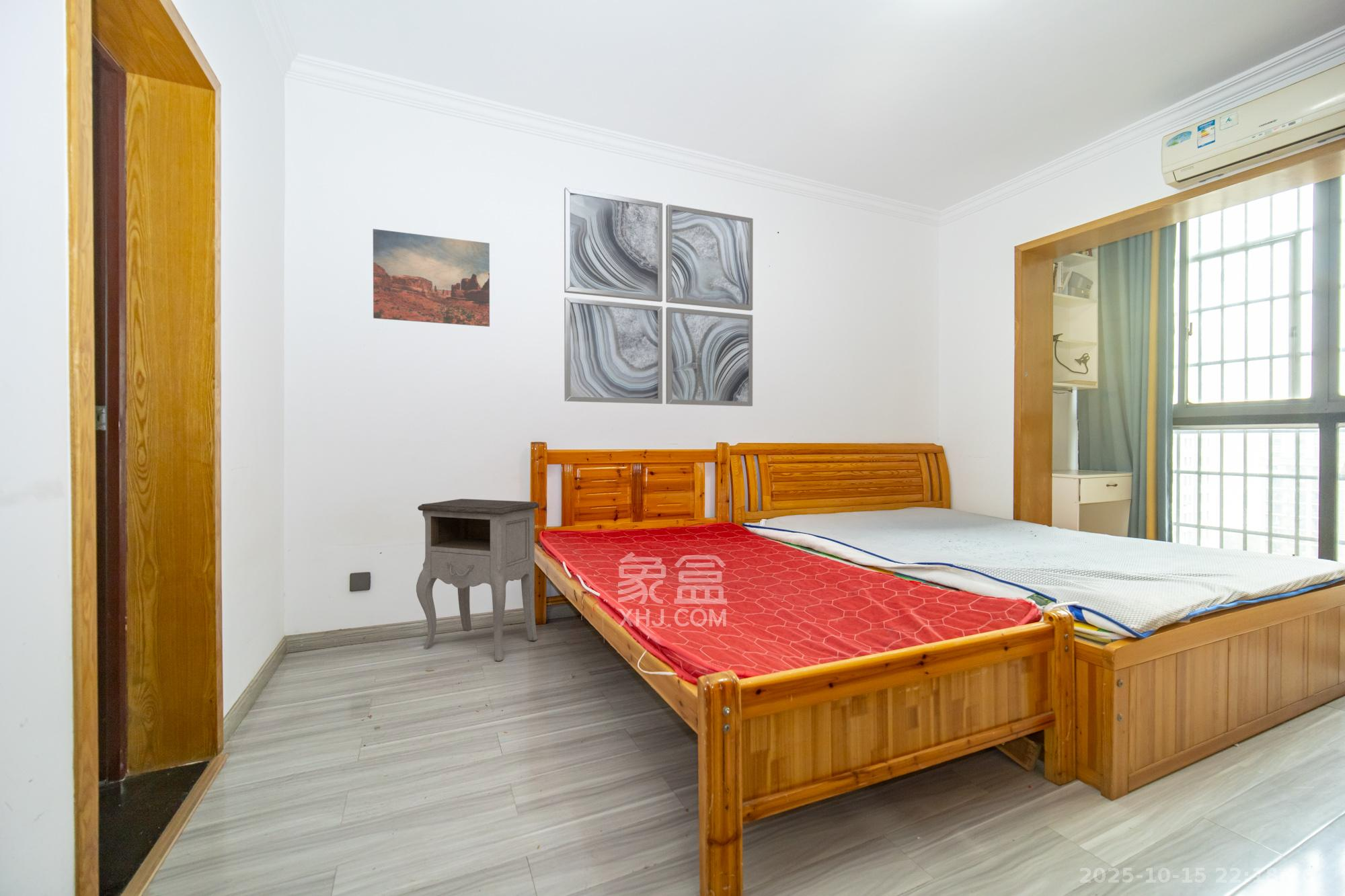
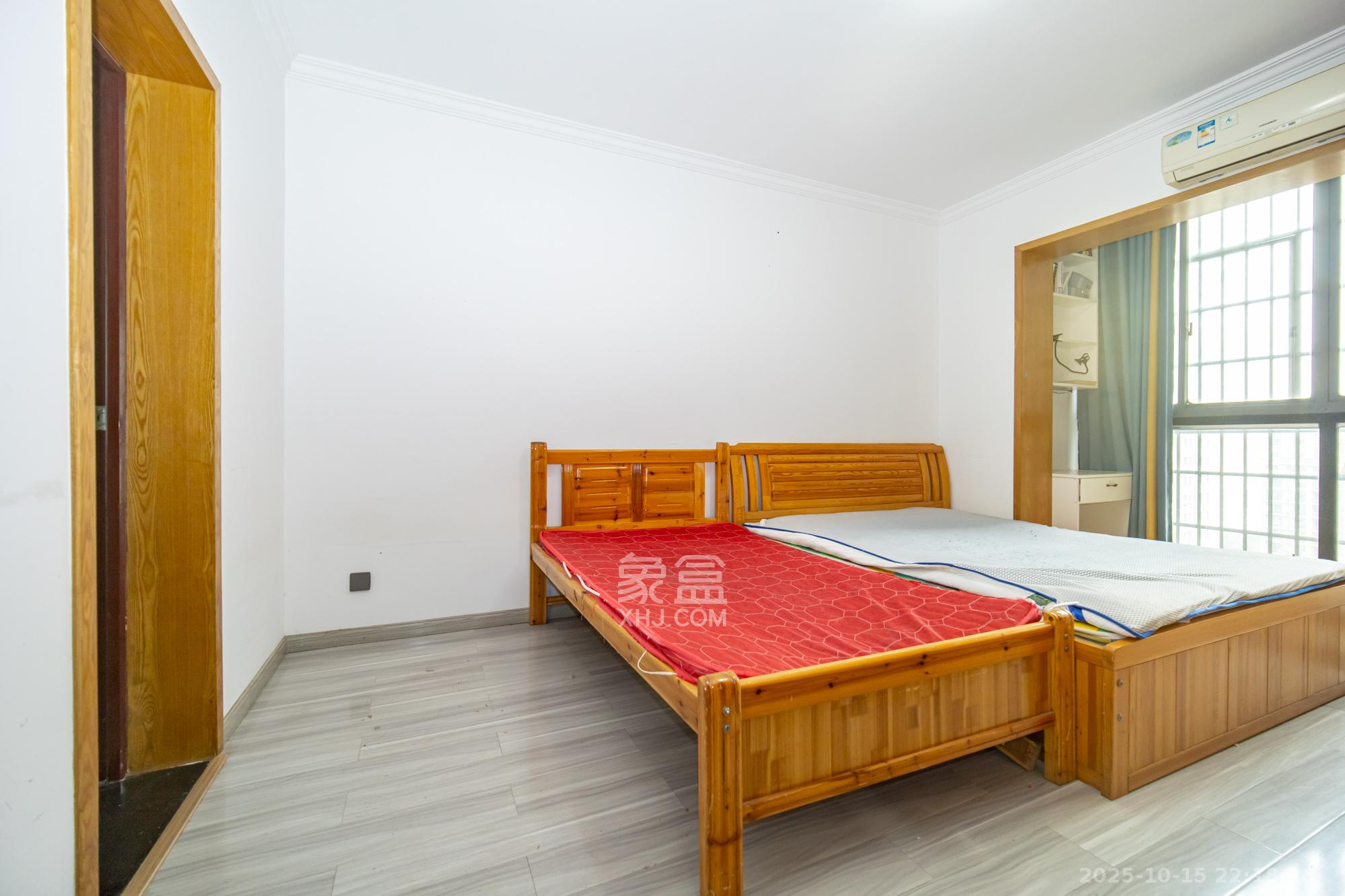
- nightstand [416,498,540,661]
- wall art [373,229,490,327]
- wall art [564,186,754,407]
